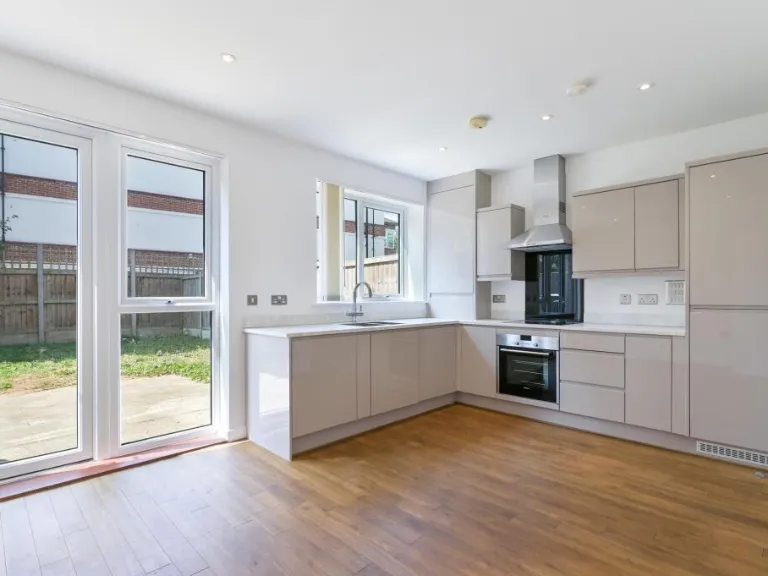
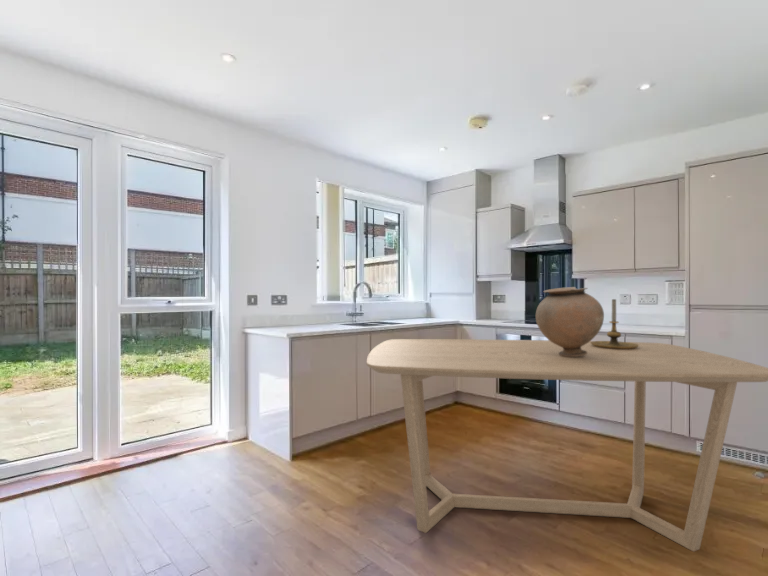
+ vase [535,286,605,357]
+ dining table [366,338,768,552]
+ candle holder [590,298,639,349]
